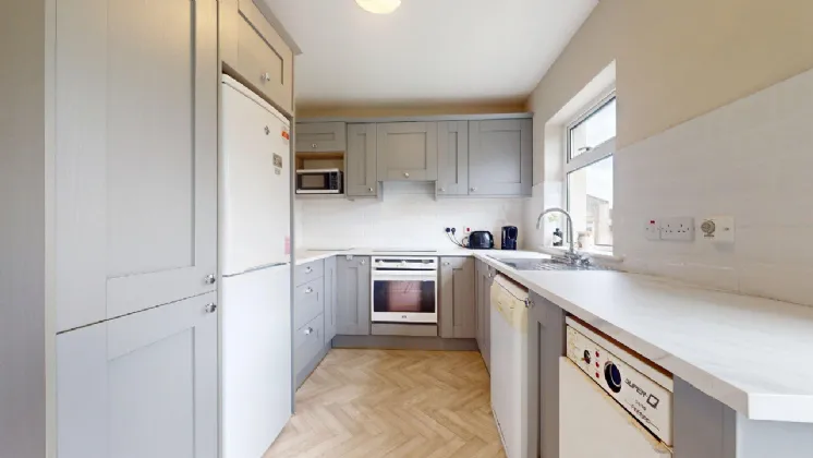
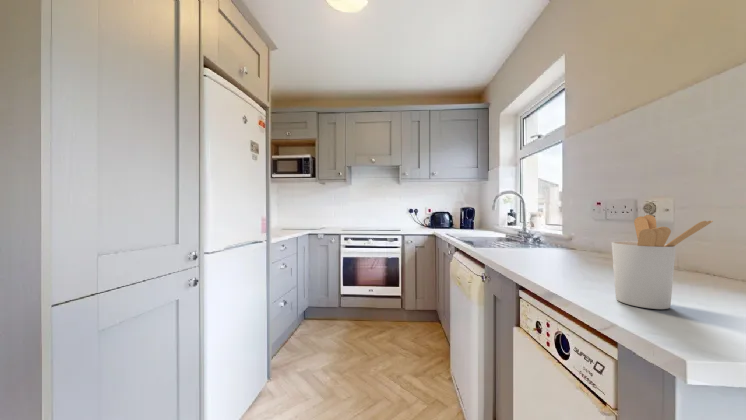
+ utensil holder [611,214,714,310]
